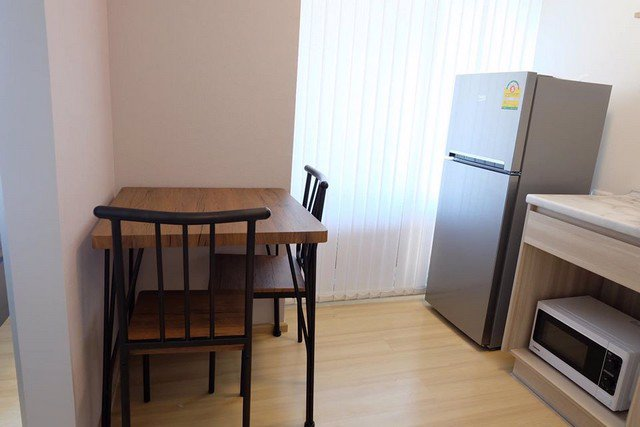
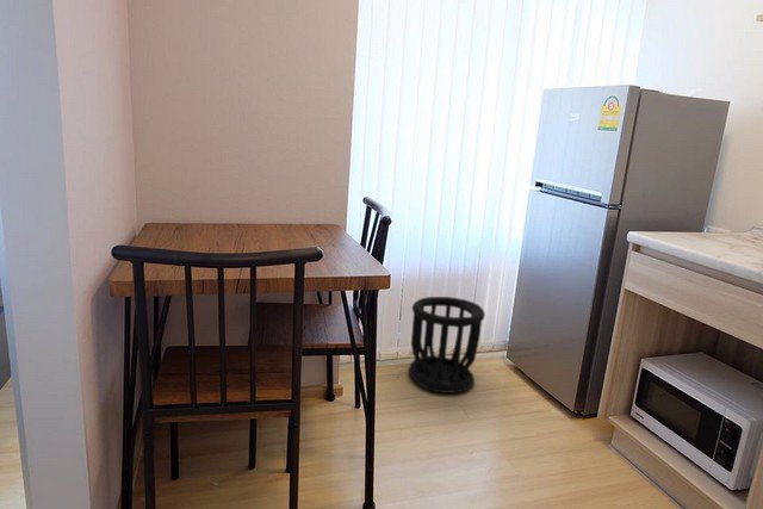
+ wastebasket [408,296,486,395]
